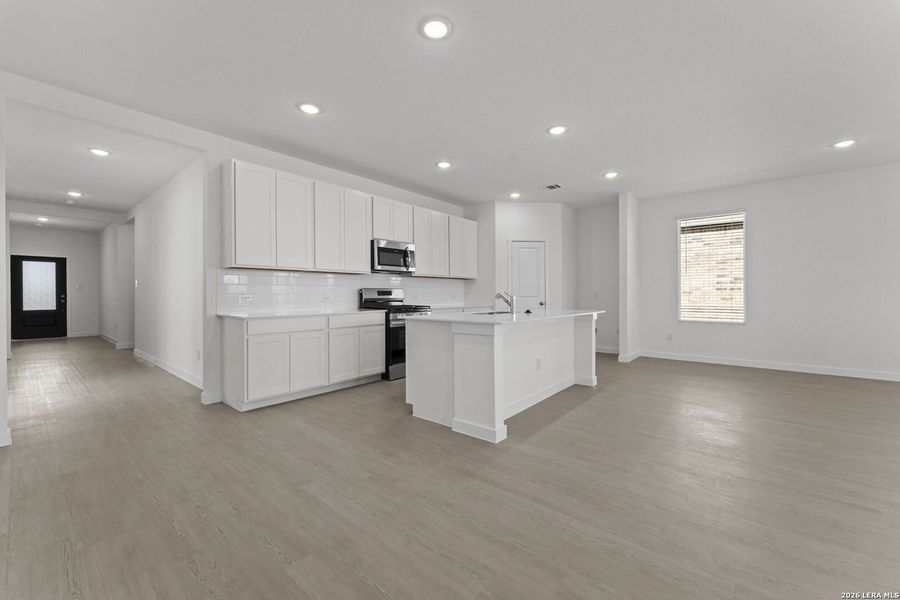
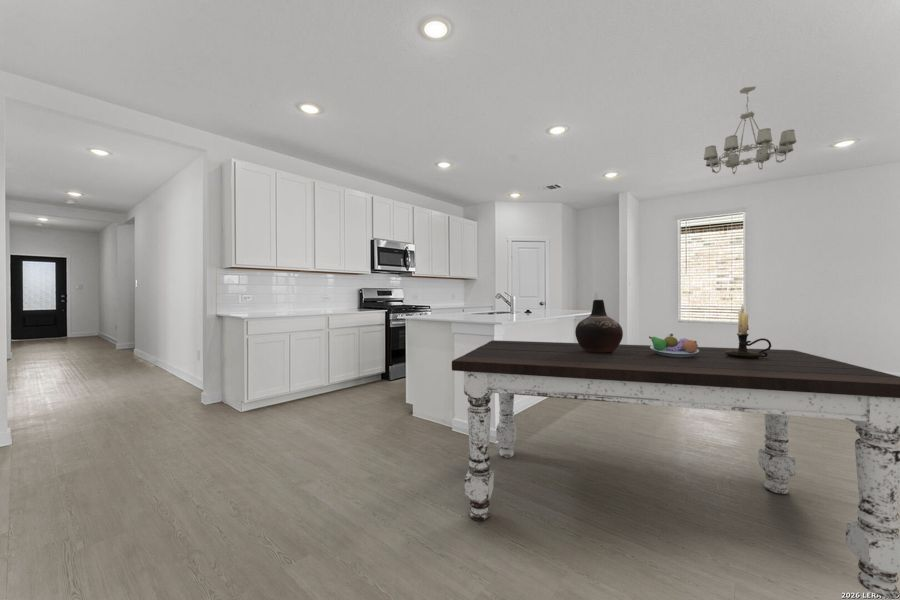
+ dining table [451,339,900,599]
+ fruit bowl [648,333,699,357]
+ vase [574,299,624,353]
+ chandelier [702,85,798,175]
+ candle holder [725,303,772,359]
